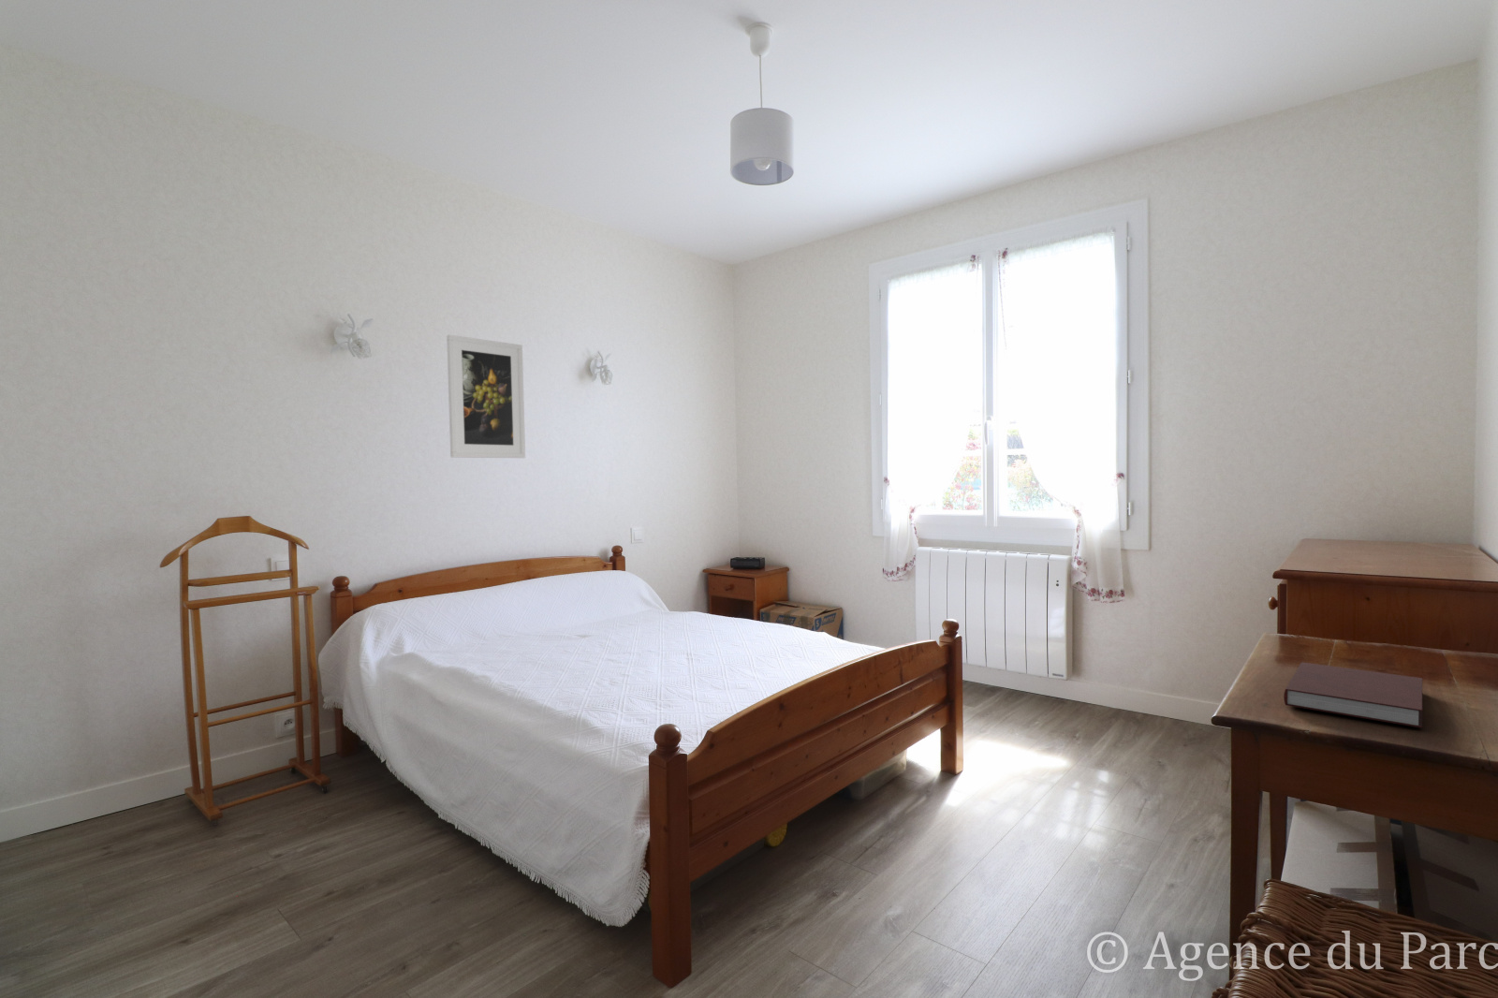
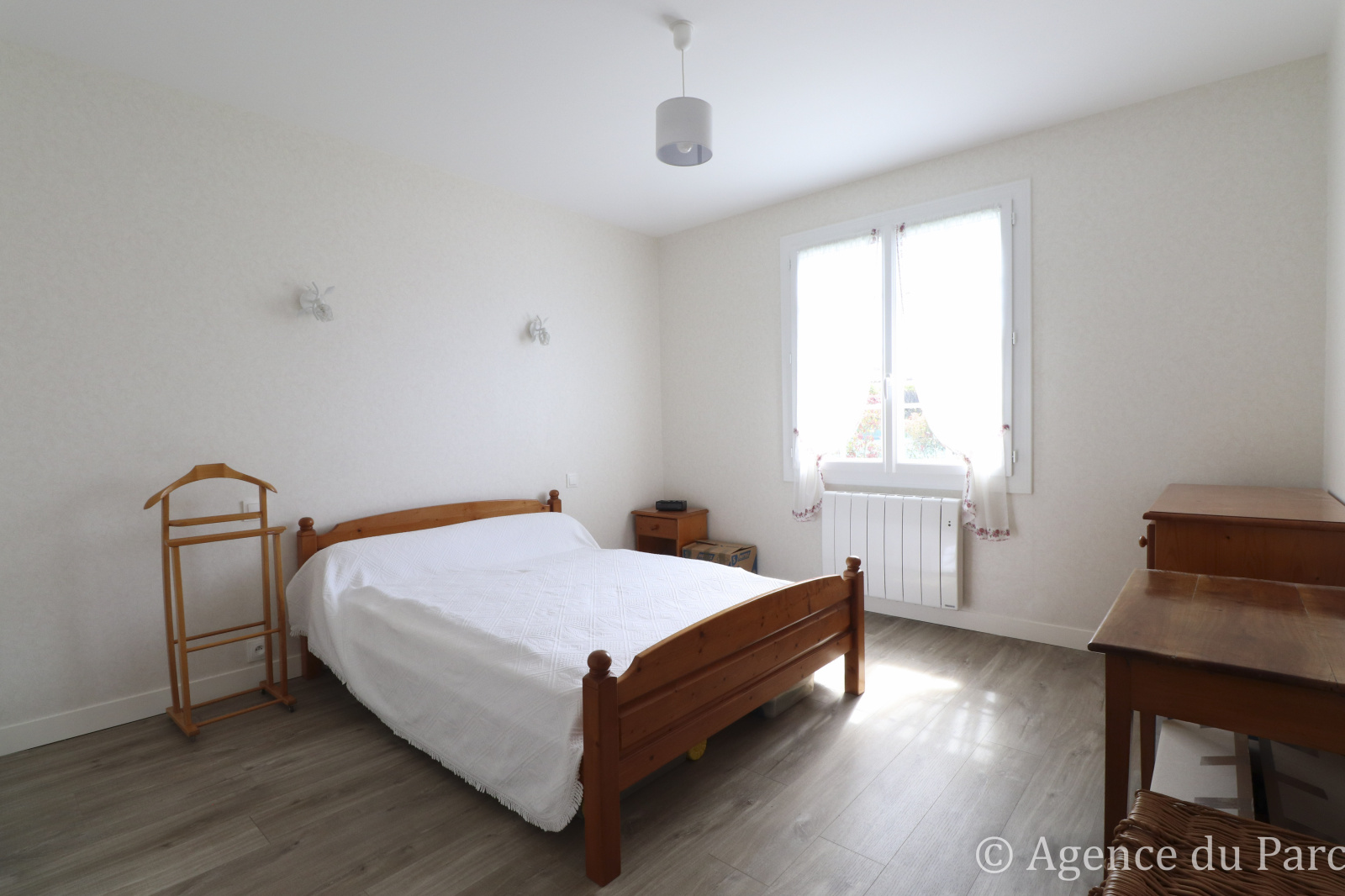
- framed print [446,334,526,459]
- notebook [1283,662,1424,728]
